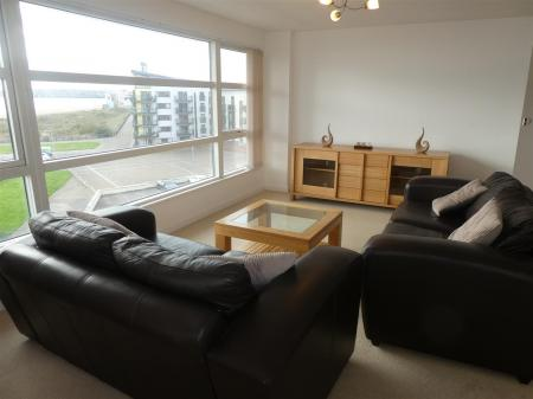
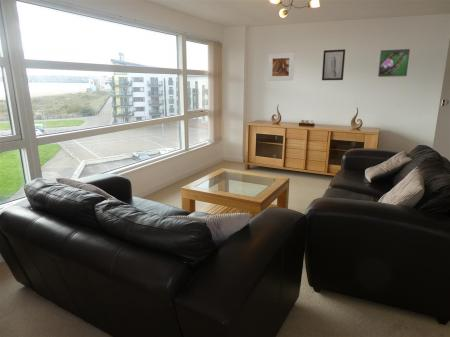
+ wall art [321,48,346,81]
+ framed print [377,48,411,78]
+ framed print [267,52,295,82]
